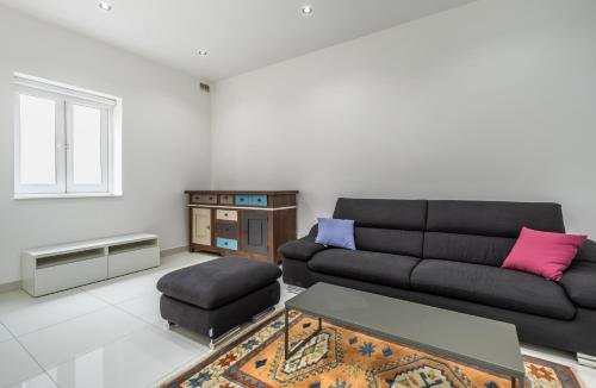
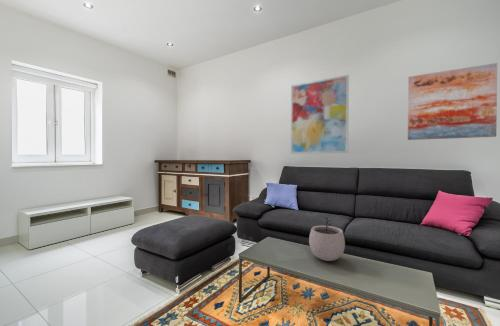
+ wall art [407,62,498,141]
+ wall art [290,74,350,155]
+ plant pot [308,217,346,262]
